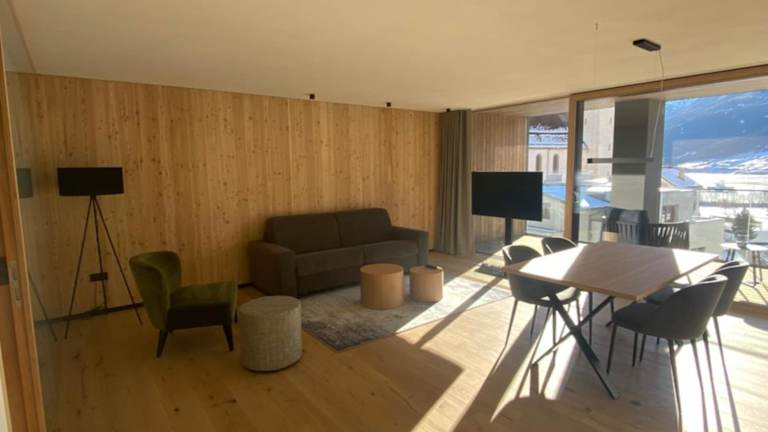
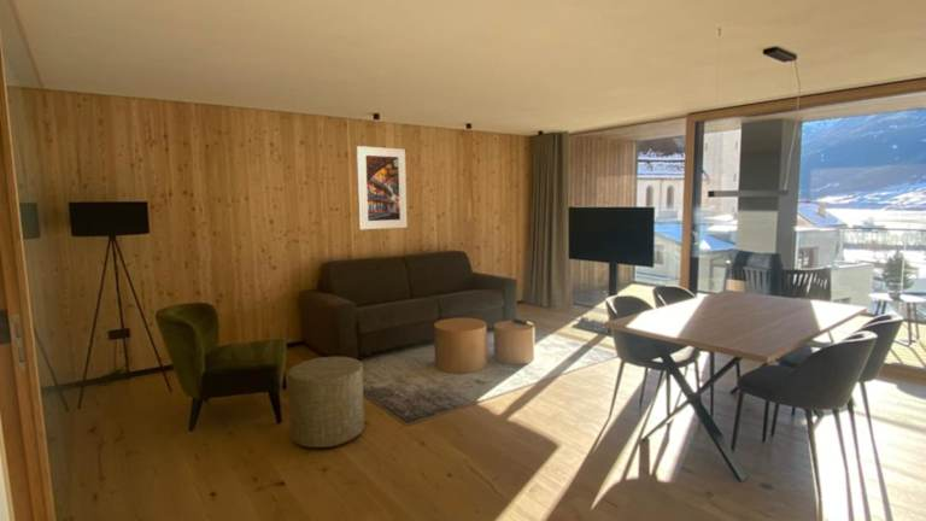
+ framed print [356,145,409,230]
